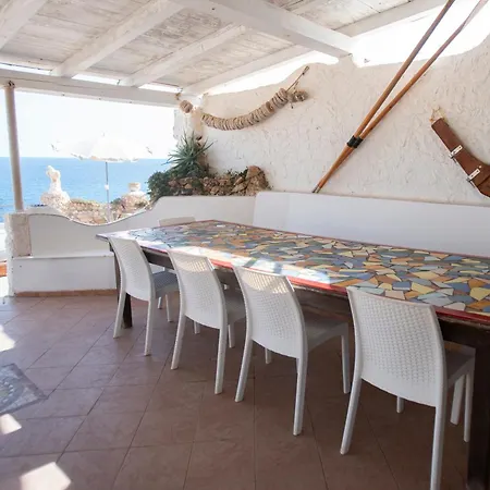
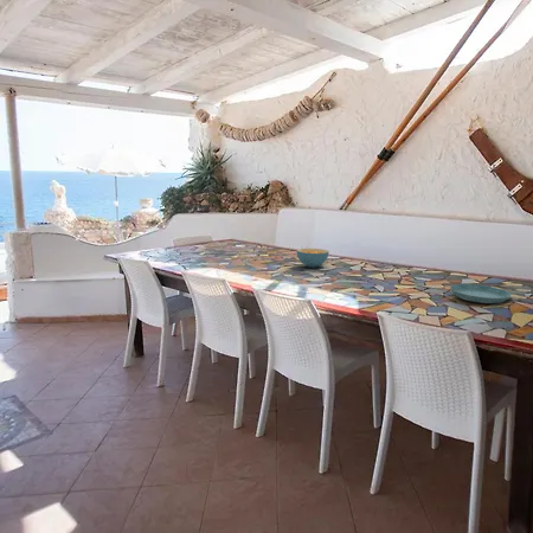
+ cereal bowl [296,248,330,269]
+ saucer [449,283,512,304]
